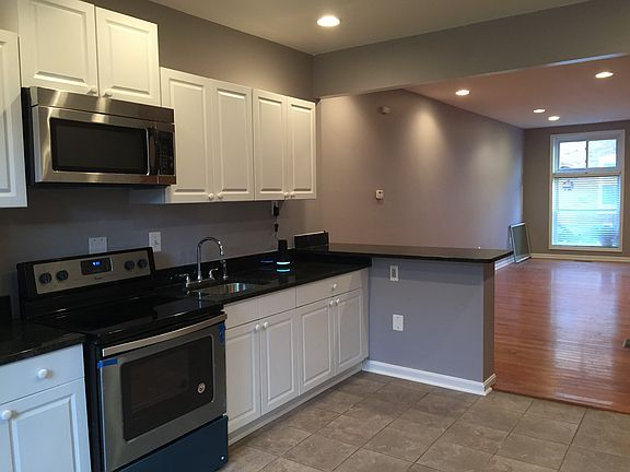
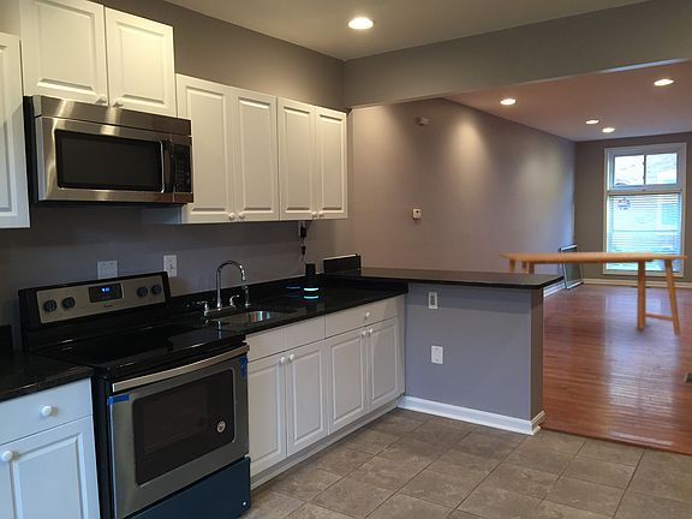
+ dining table [499,251,690,336]
